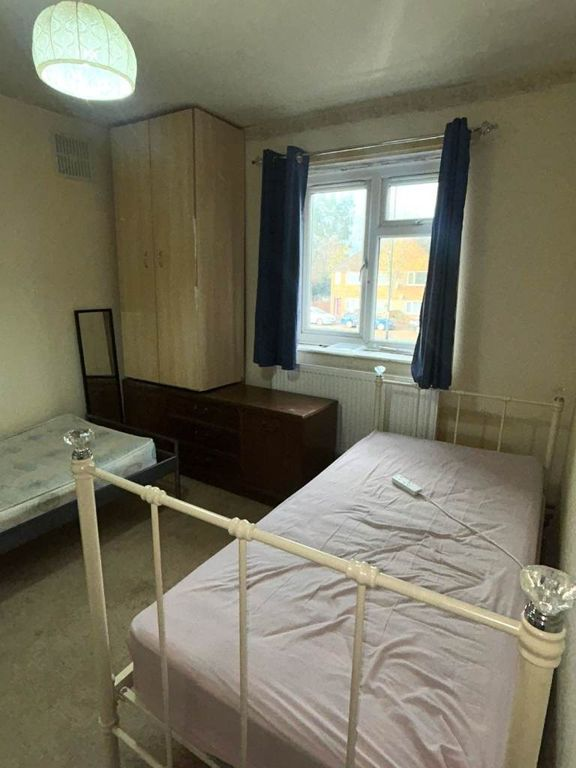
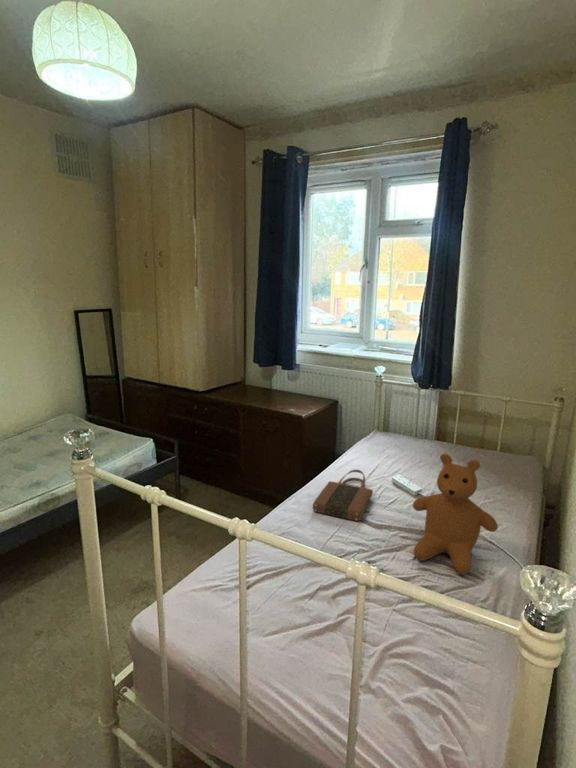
+ tote bag [312,469,374,522]
+ teddy bear [412,453,499,576]
